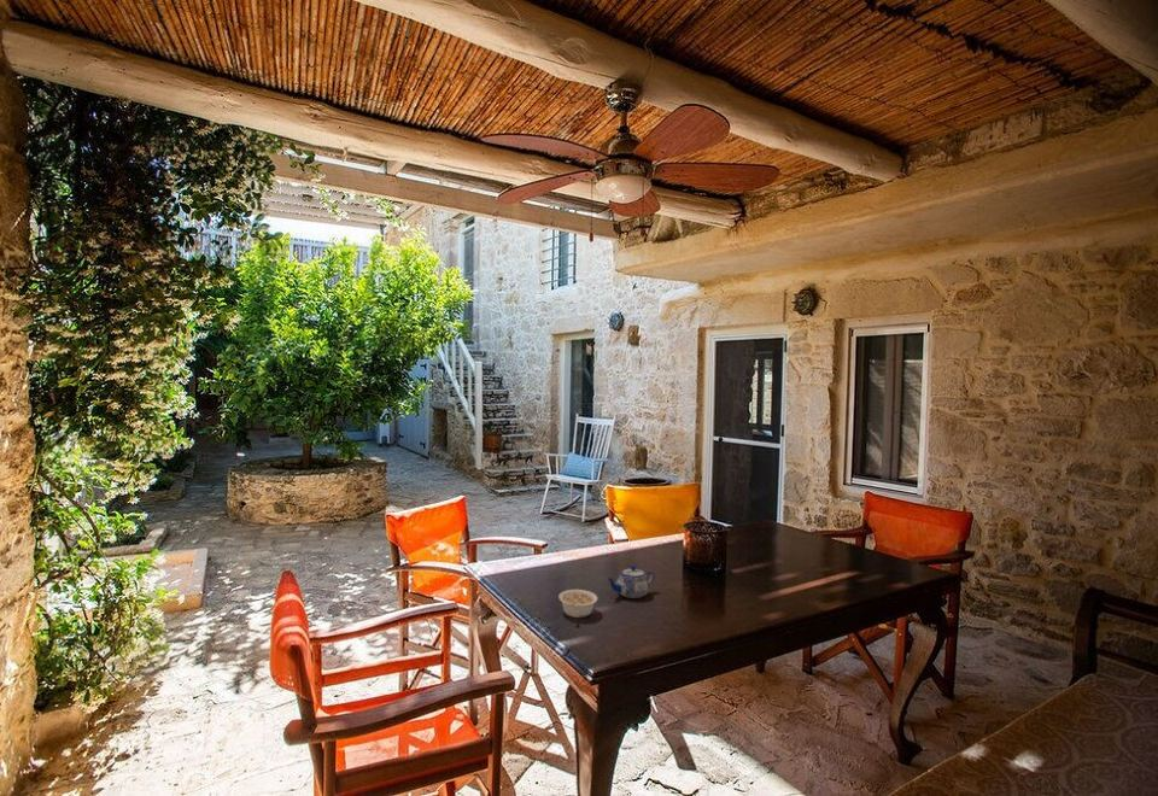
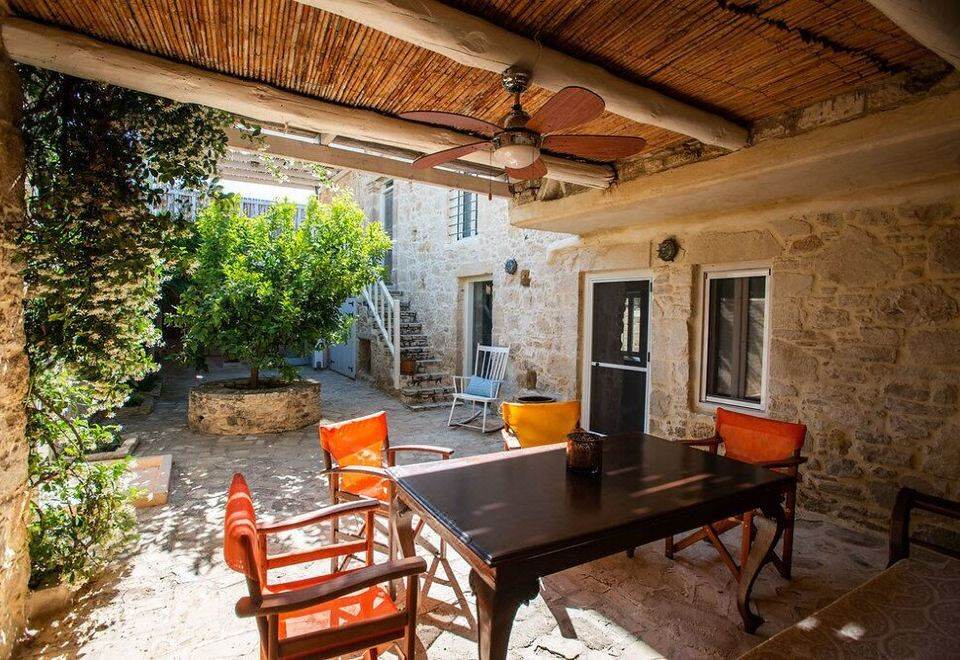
- teapot [606,564,655,599]
- legume [557,589,598,619]
